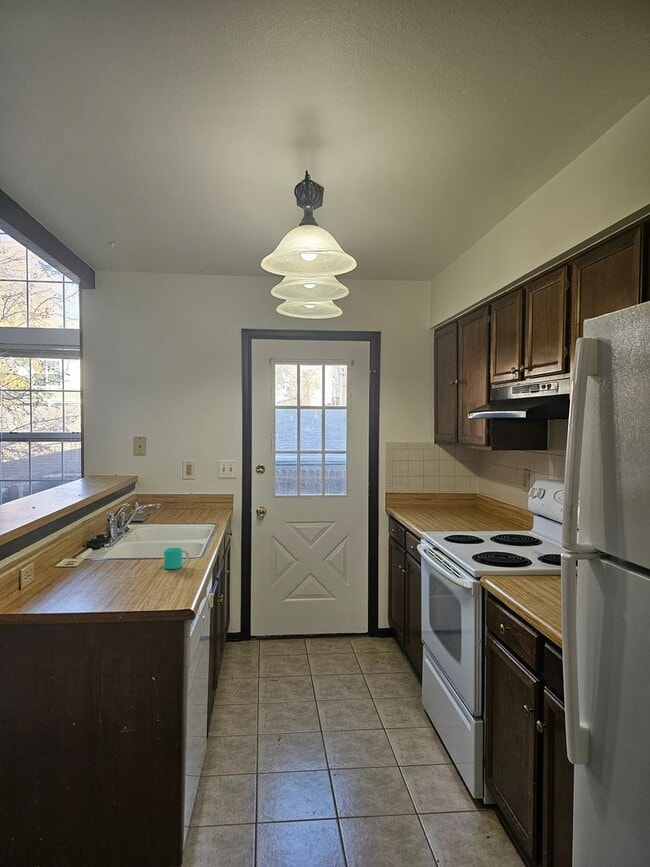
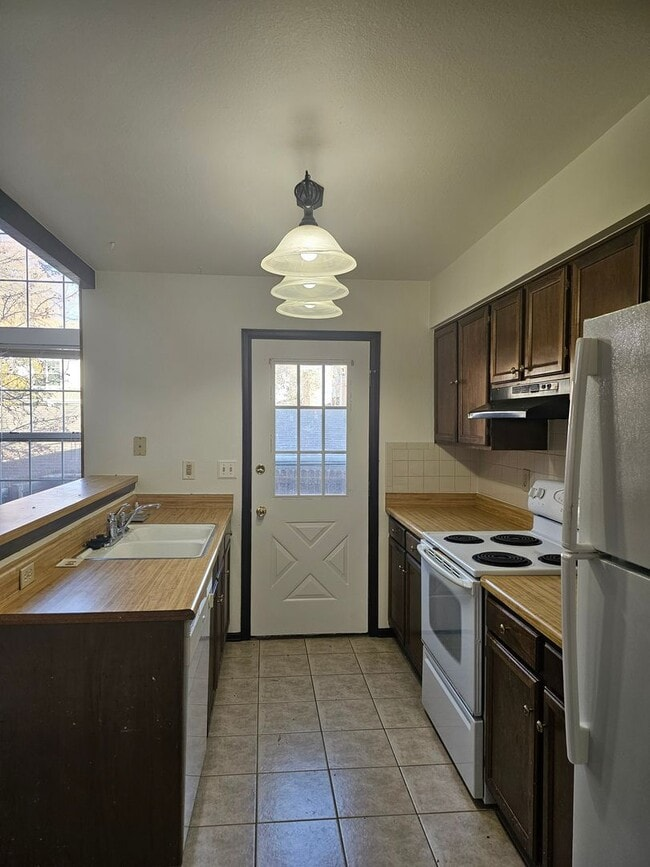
- cup [163,547,190,570]
